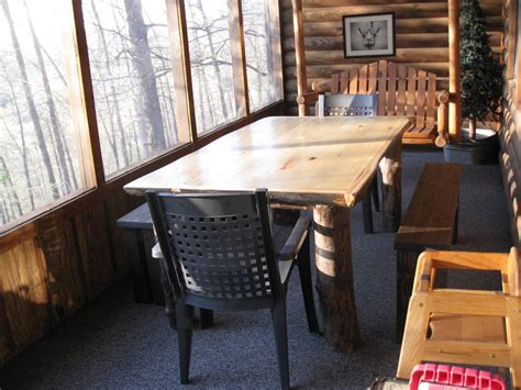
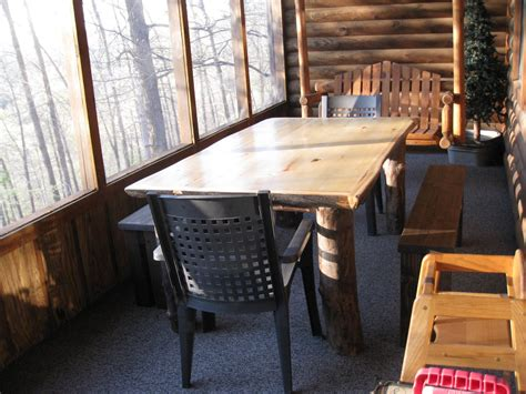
- wall art [341,10,398,60]
